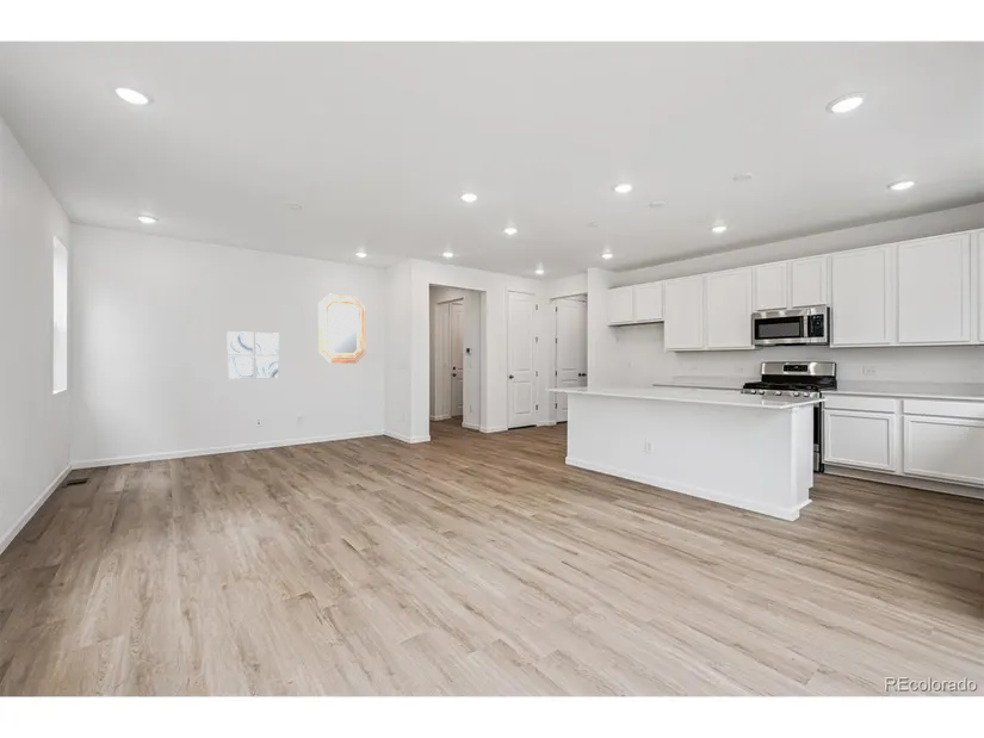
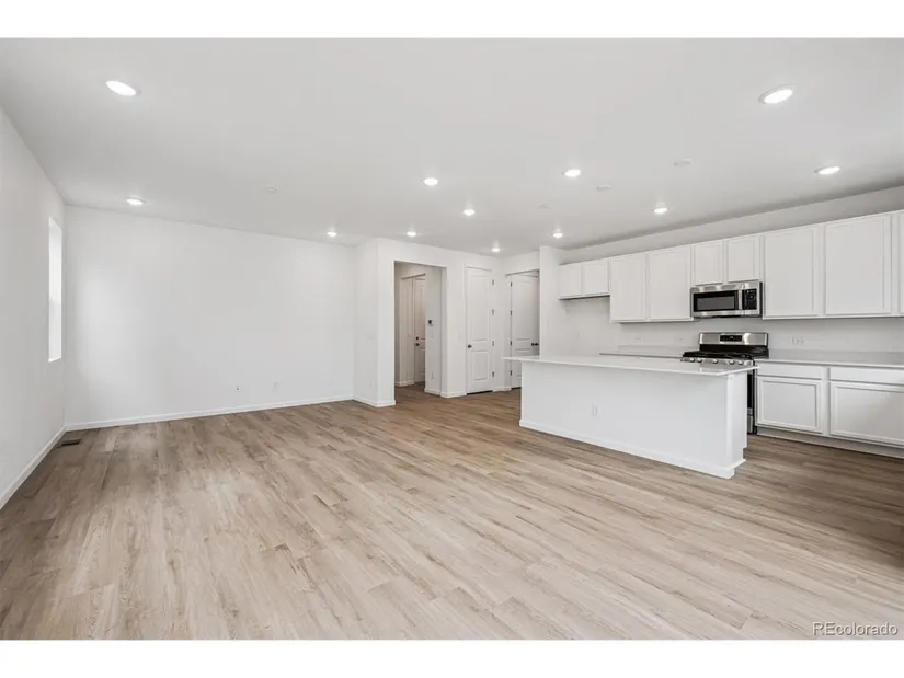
- home mirror [317,293,367,365]
- wall art [227,330,280,380]
